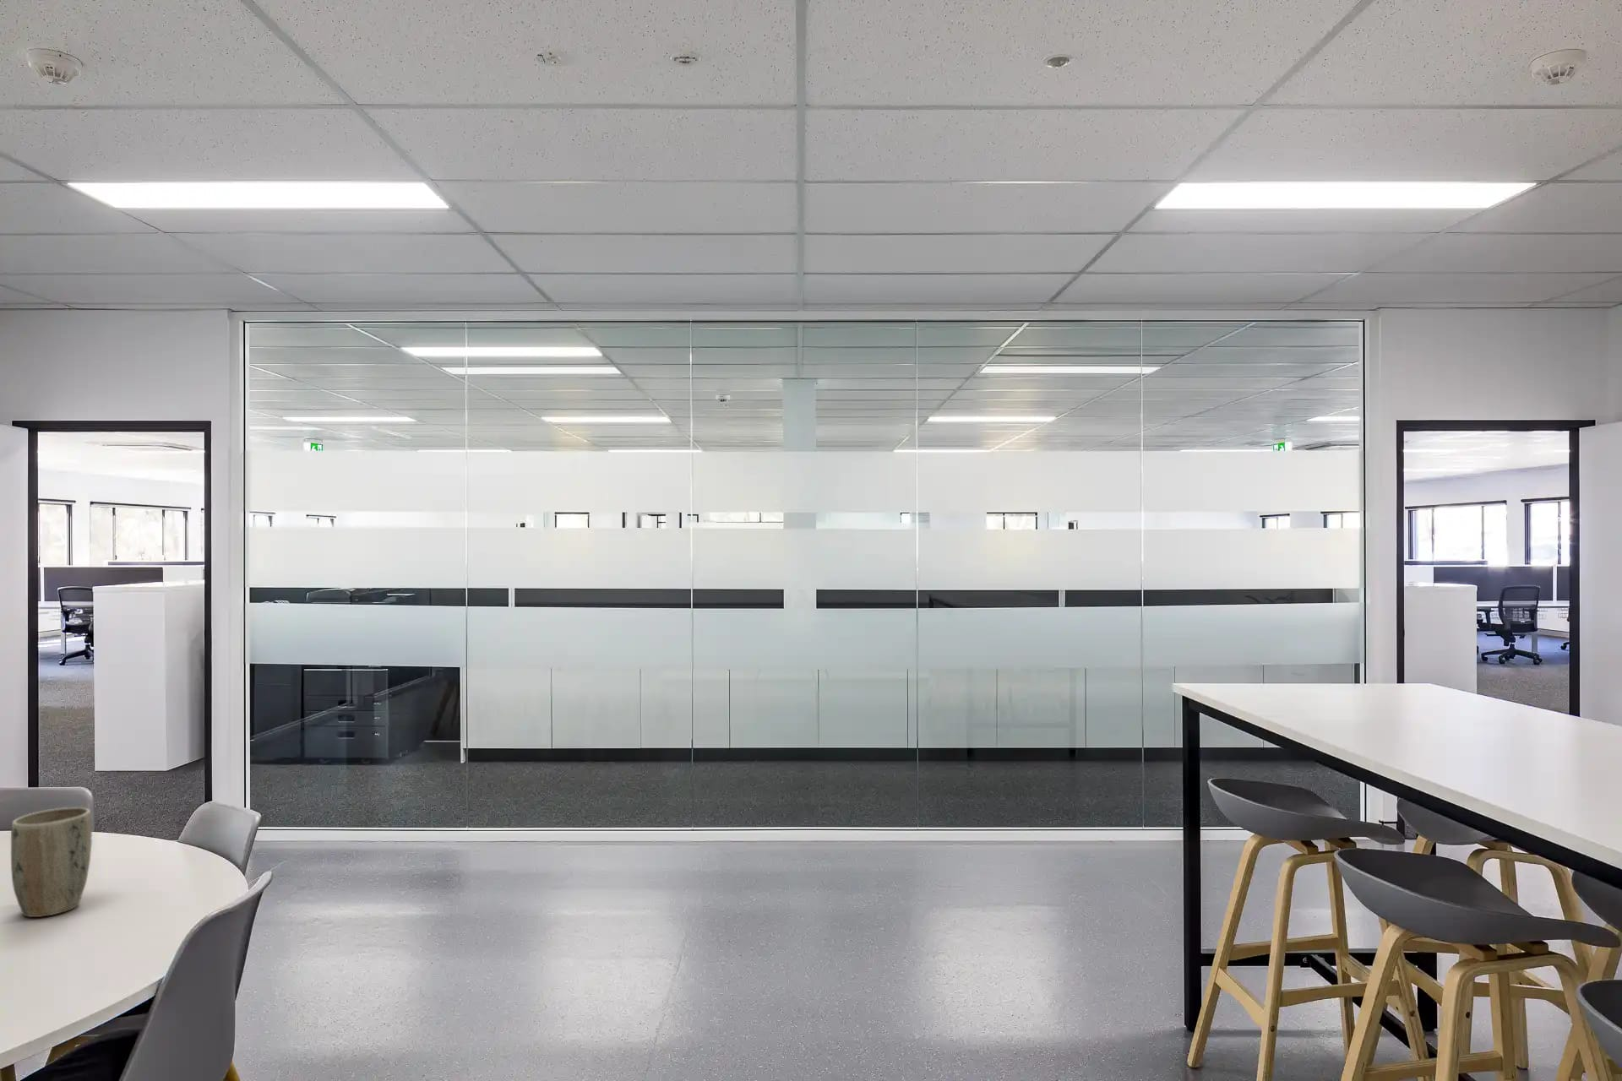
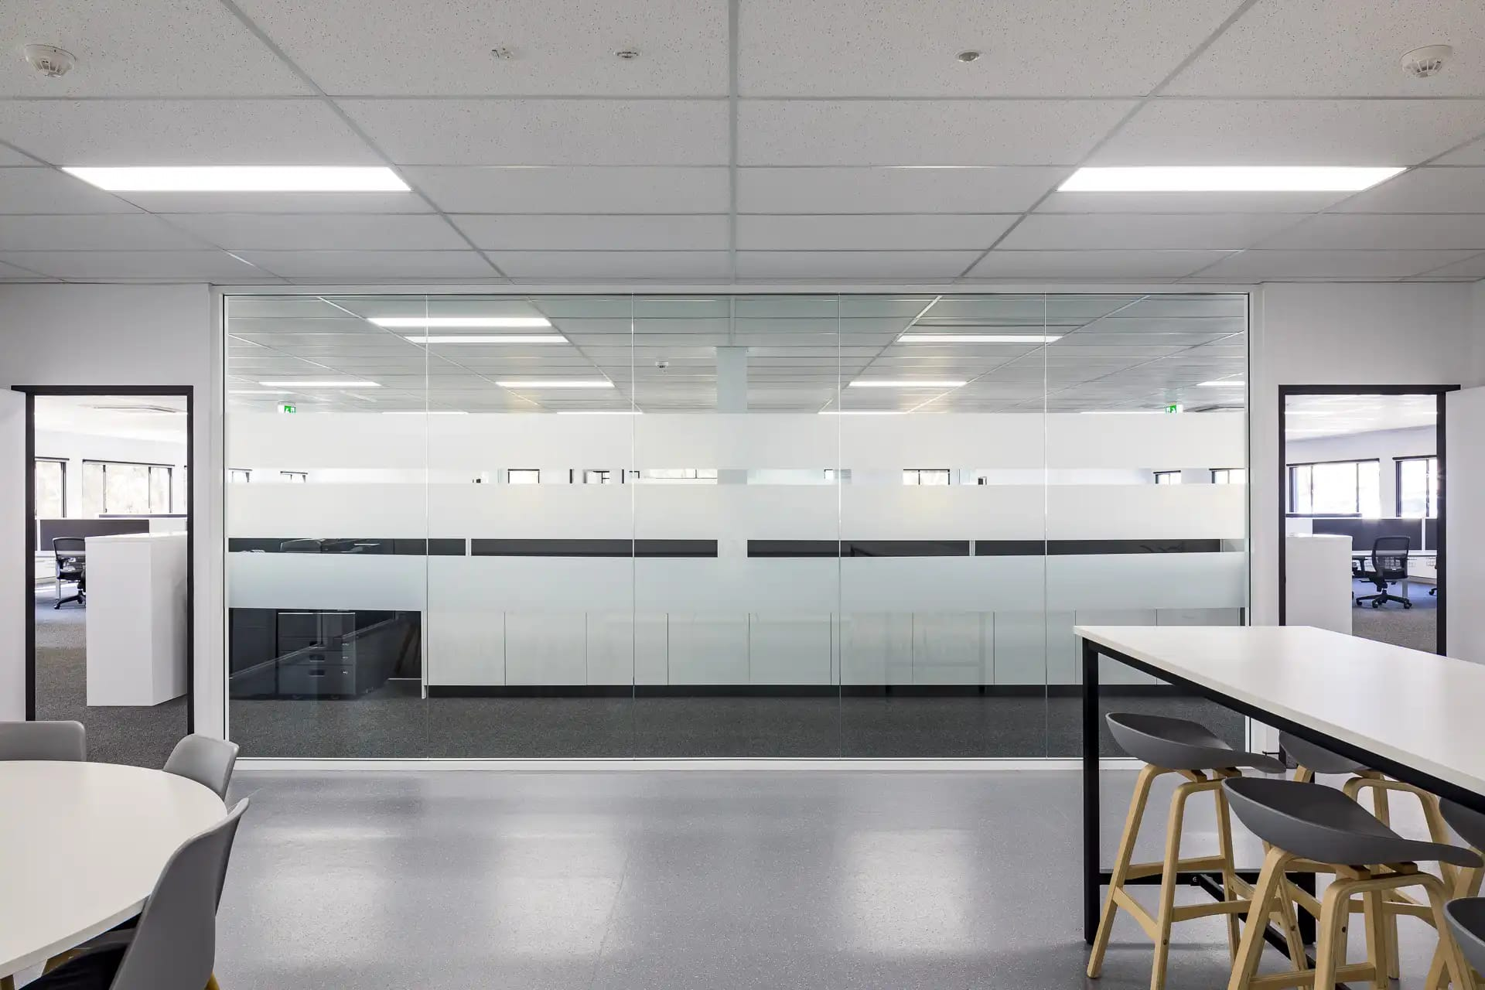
- plant pot [10,806,93,918]
